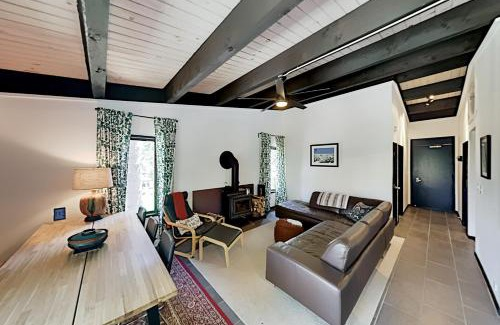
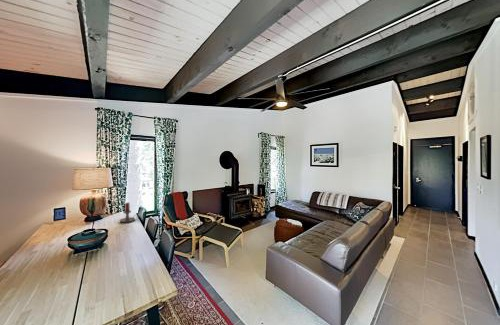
+ candle holder [118,202,140,223]
